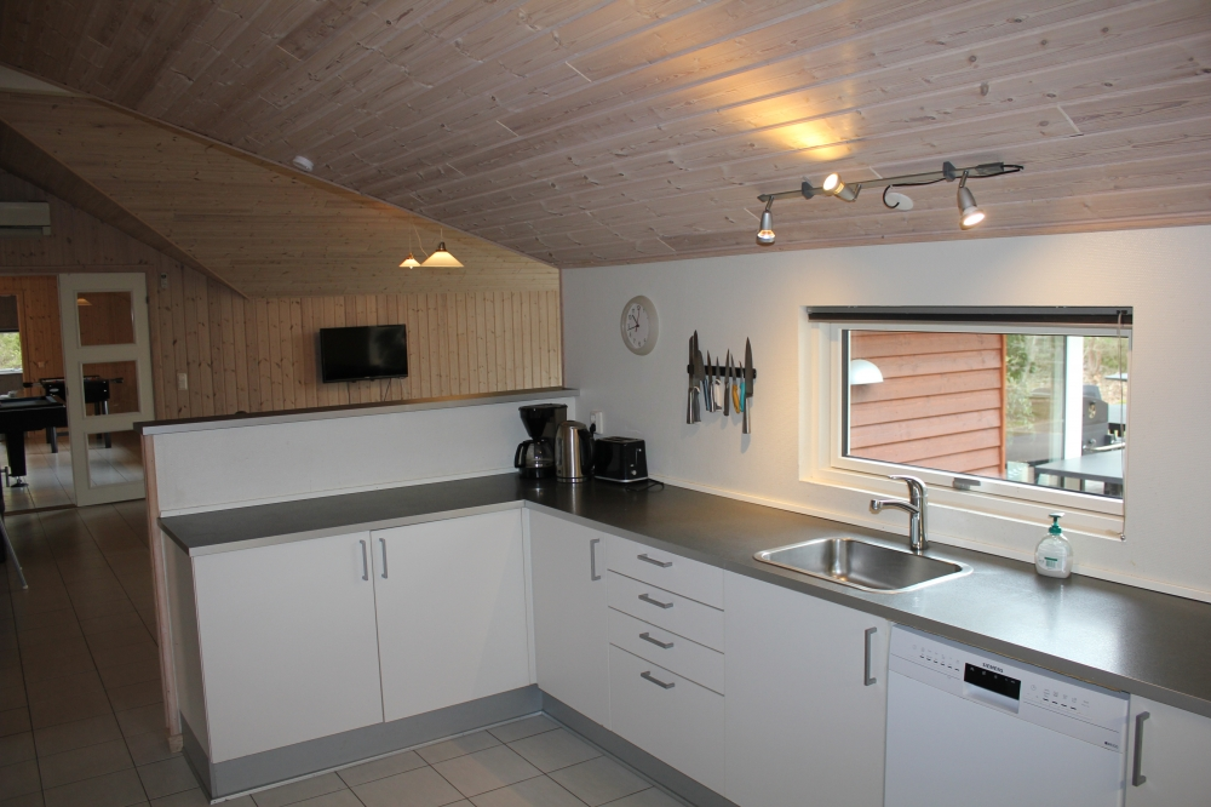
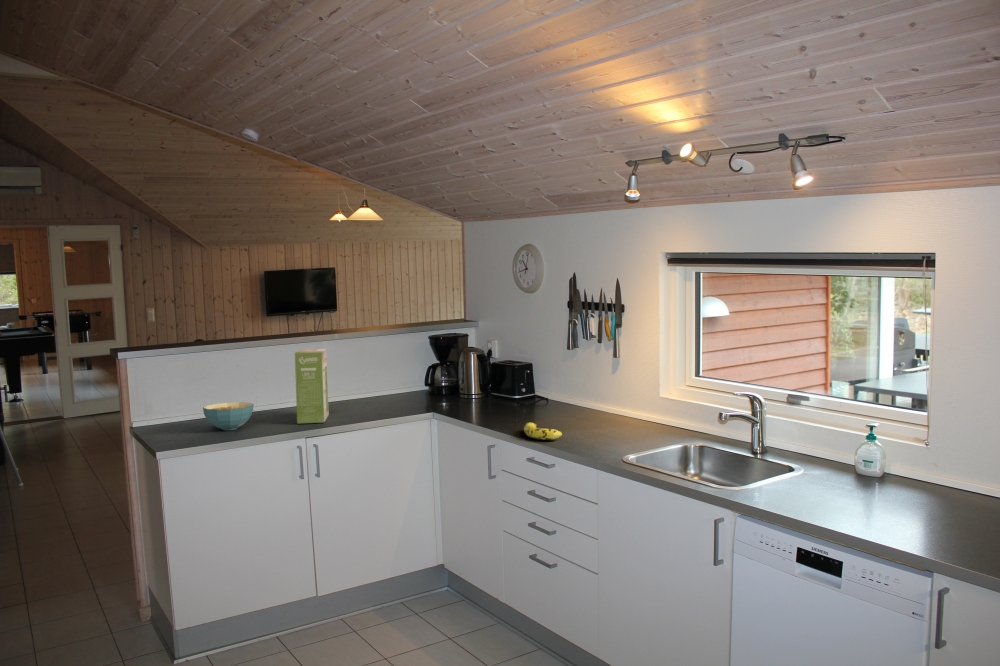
+ food box [294,348,330,424]
+ fruit [523,422,563,440]
+ cereal bowl [202,401,255,431]
